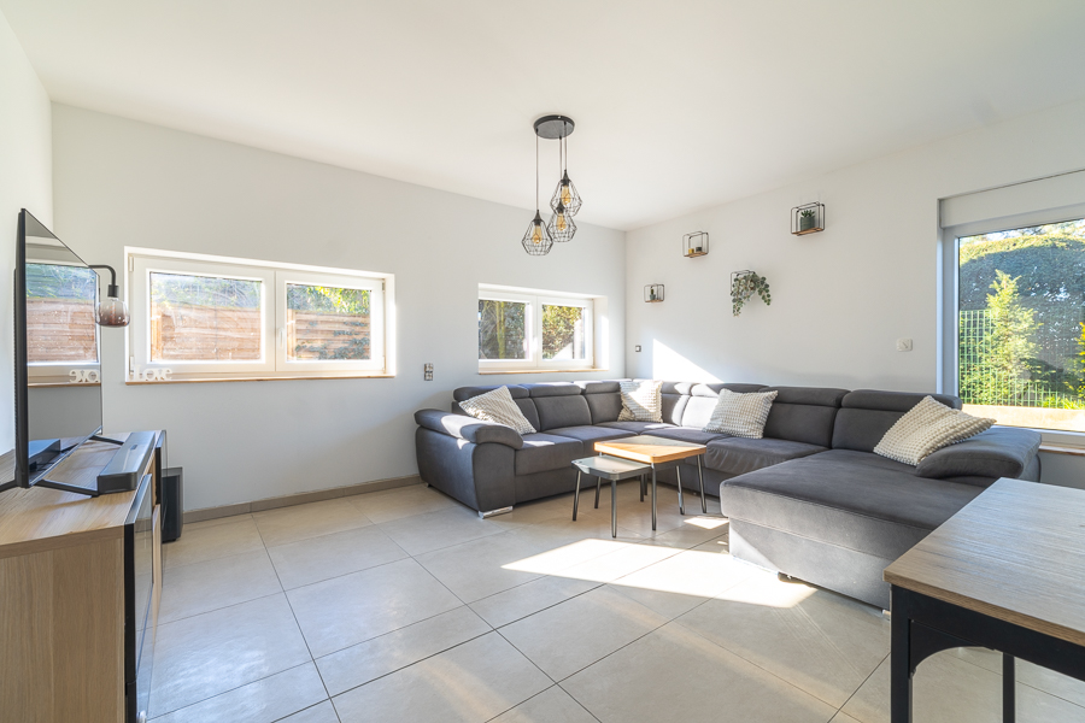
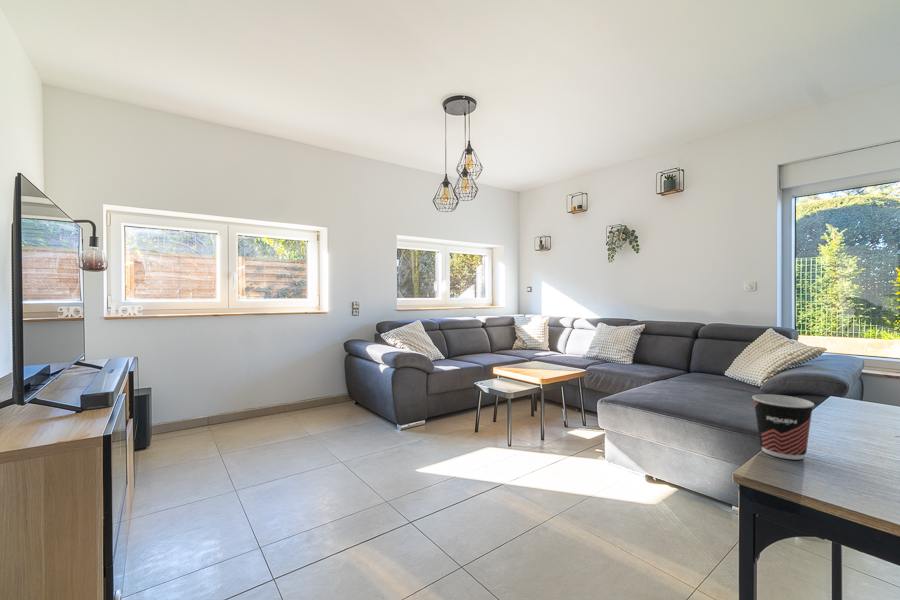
+ cup [751,393,815,460]
